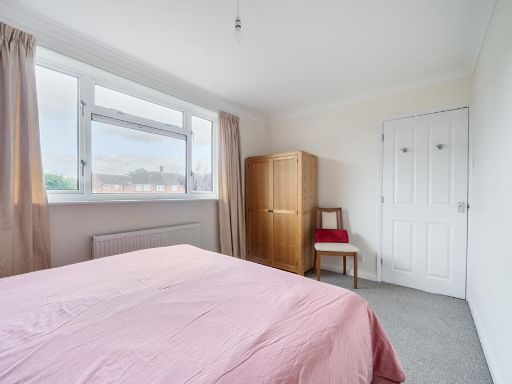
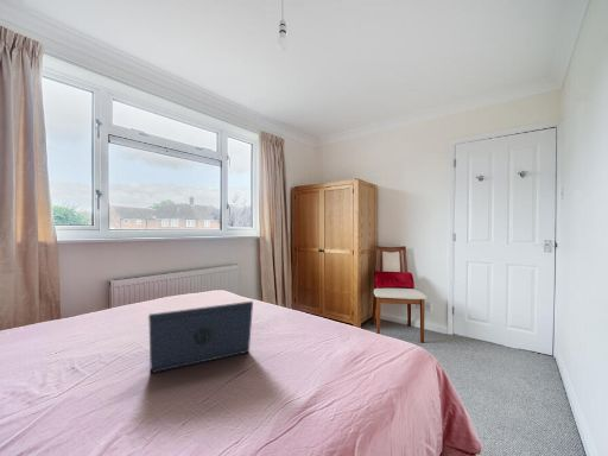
+ laptop [147,300,254,374]
